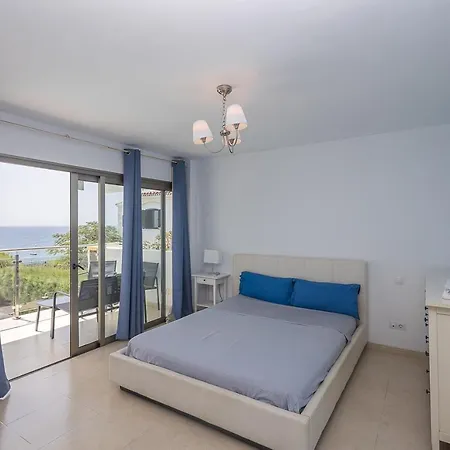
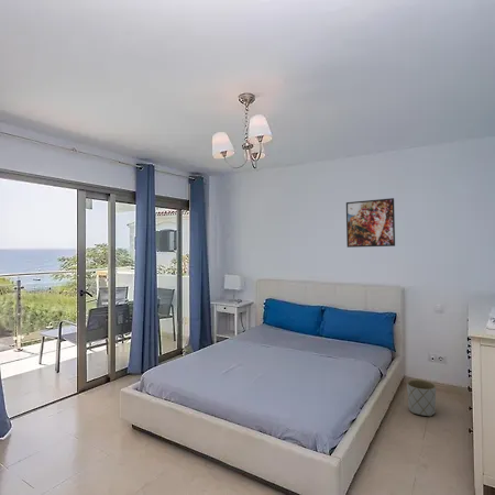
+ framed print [345,197,396,249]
+ planter [406,378,437,418]
